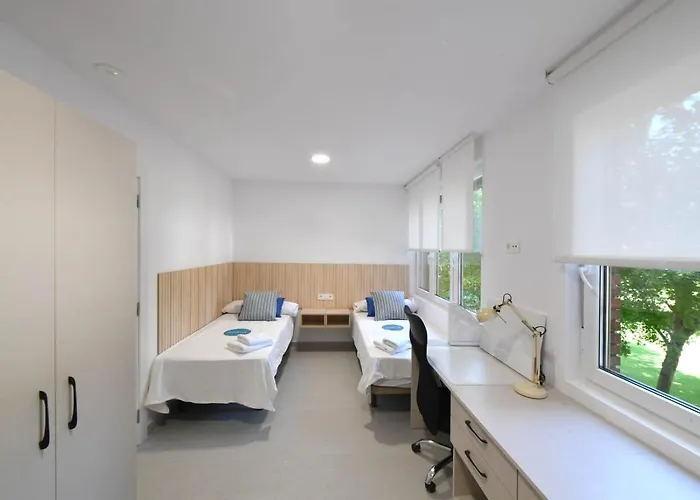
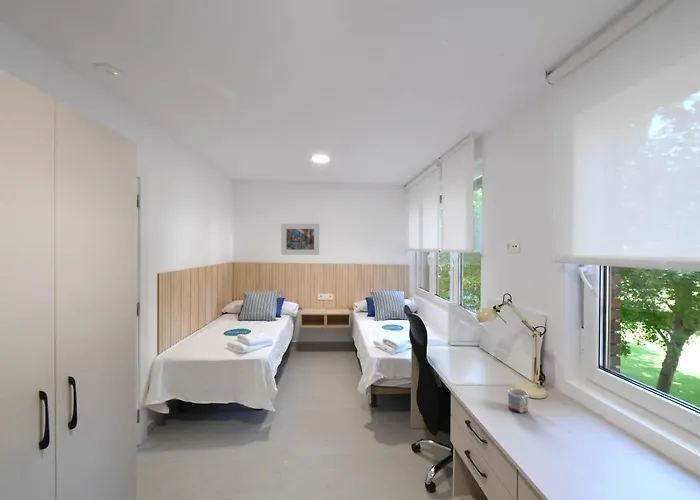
+ mug [507,387,530,414]
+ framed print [280,223,320,256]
